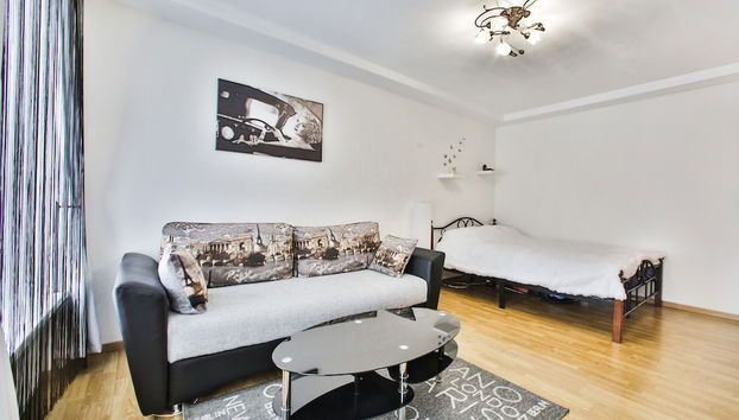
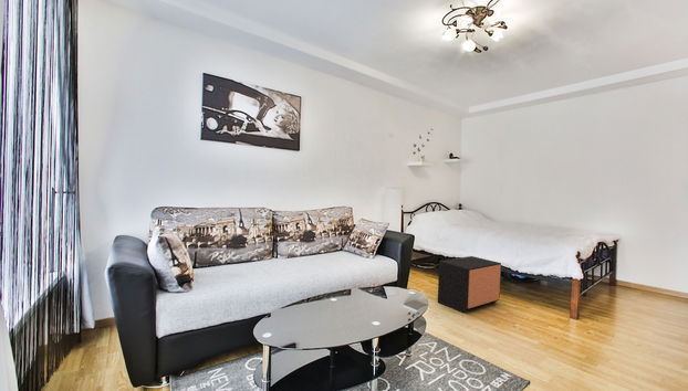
+ nightstand [437,255,502,314]
